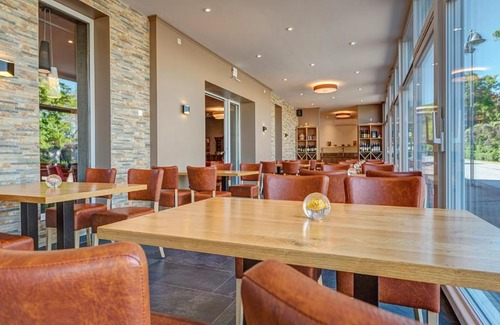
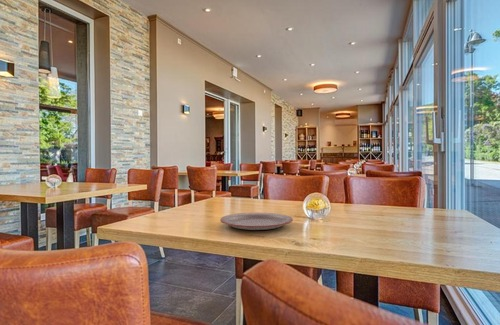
+ plate [219,212,294,231]
